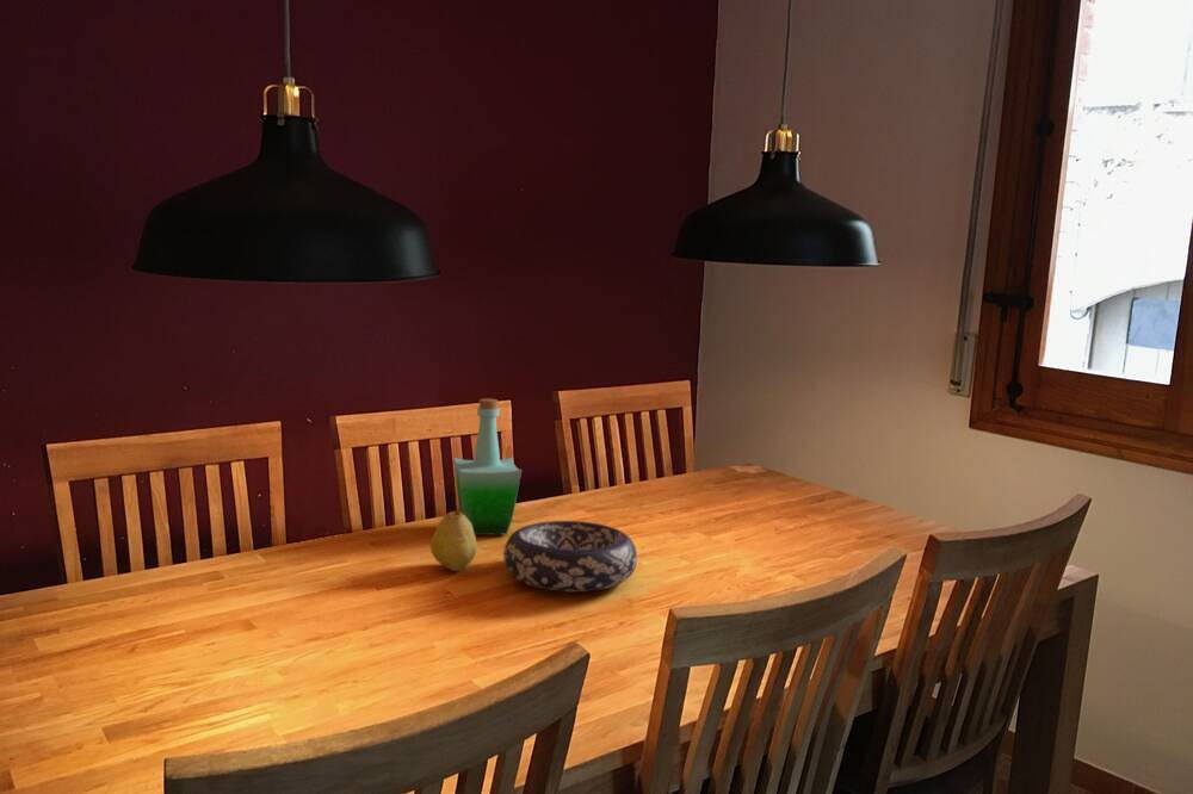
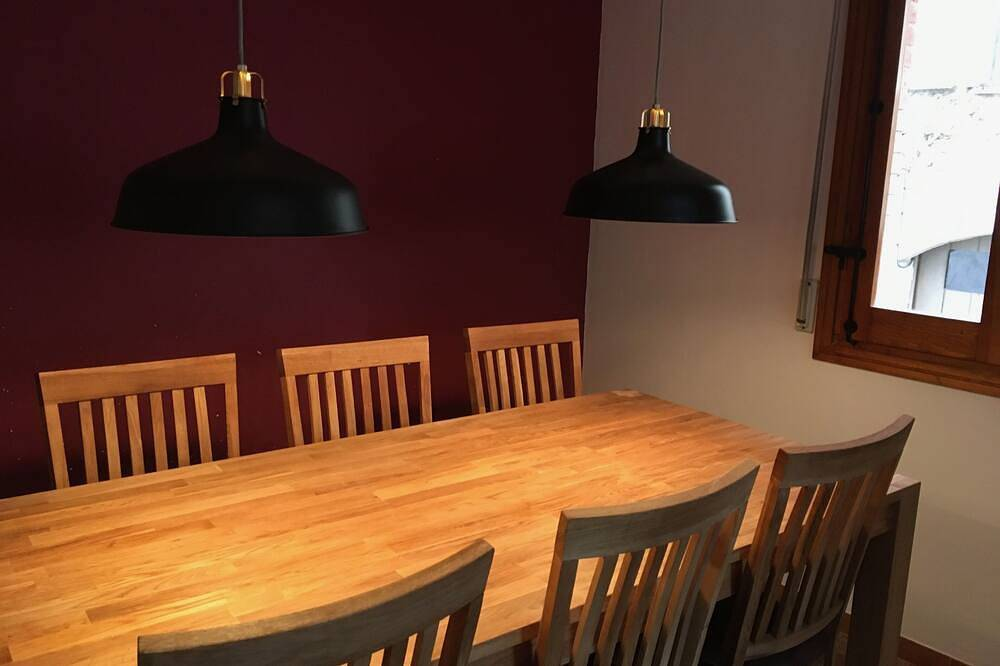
- fruit [429,507,478,572]
- decorative bowl [502,520,638,593]
- bottle [452,397,523,536]
